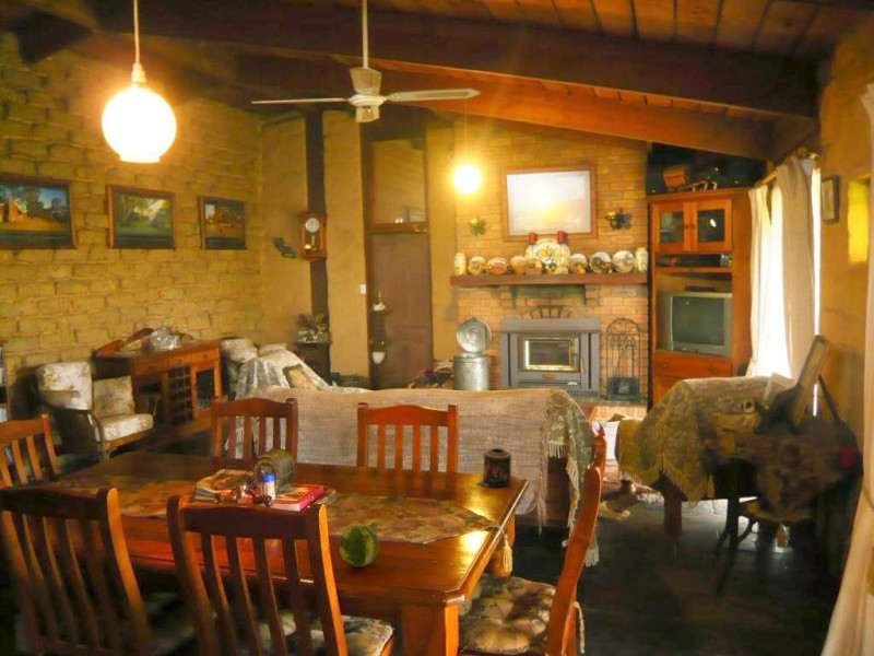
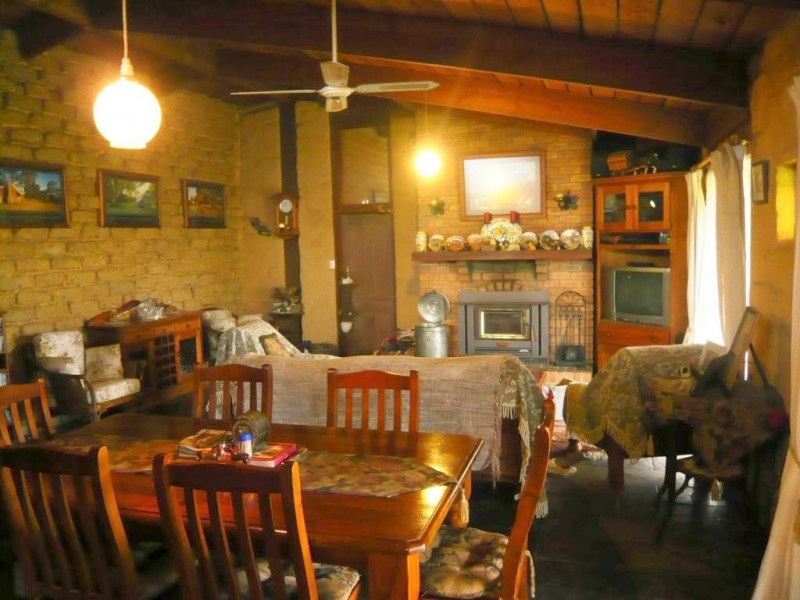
- fruit [339,524,380,569]
- candle [476,447,512,488]
